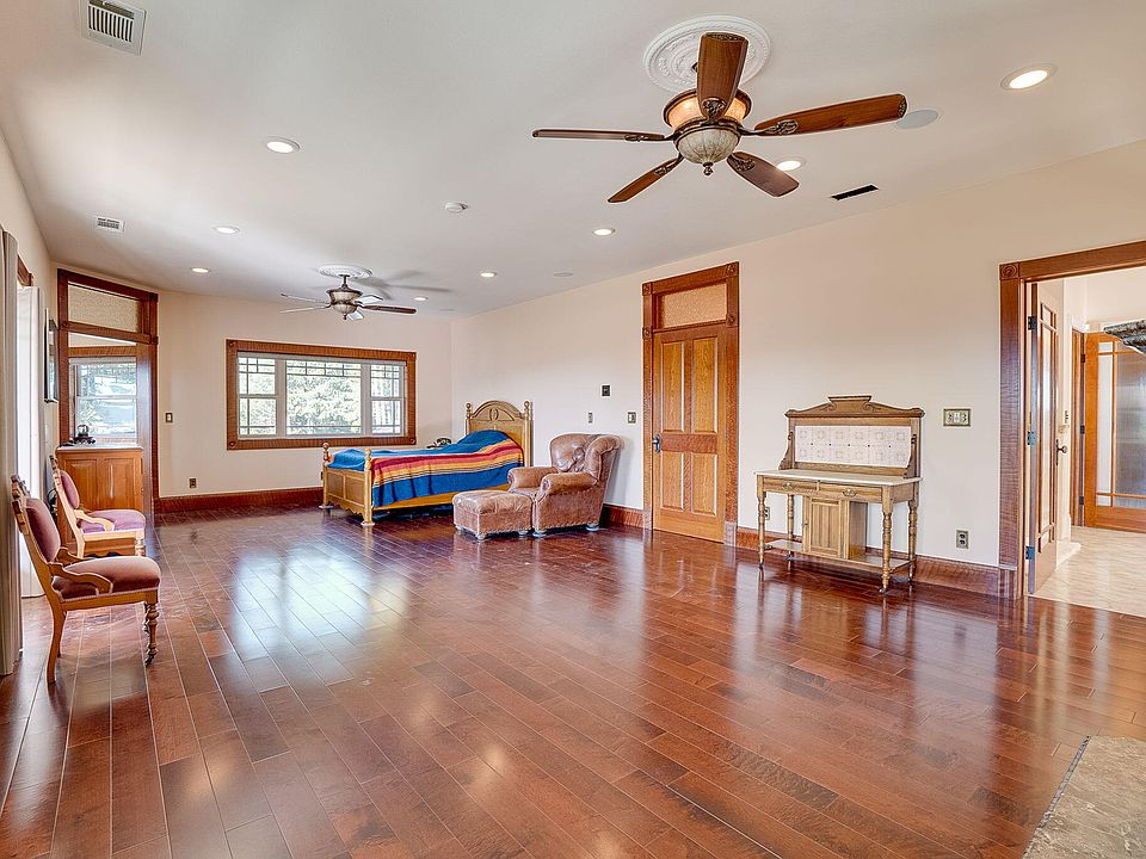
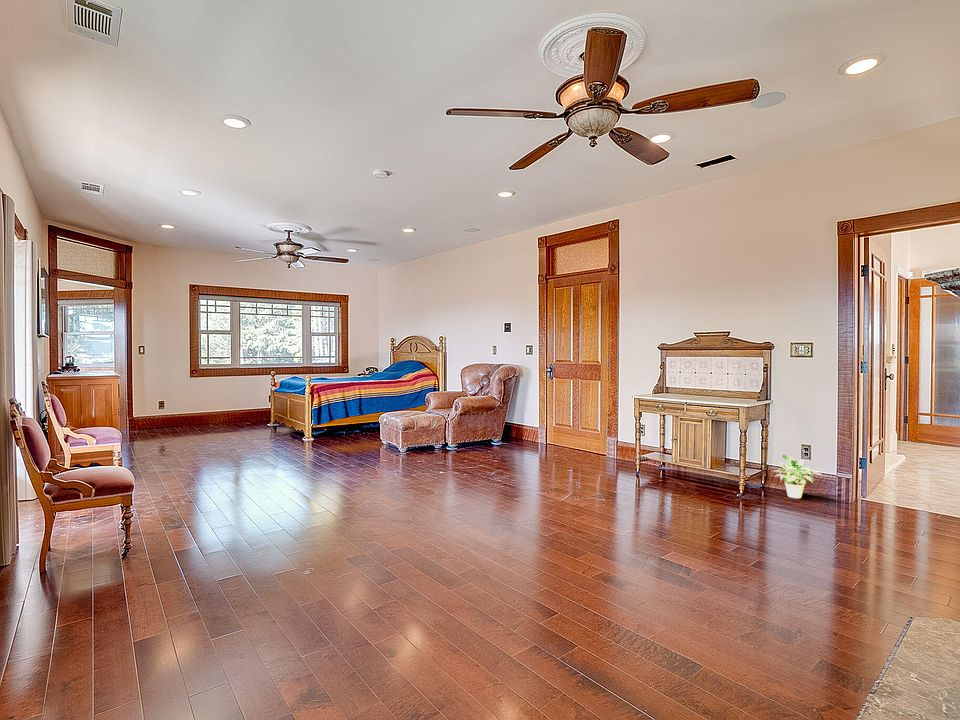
+ potted plant [771,454,823,499]
